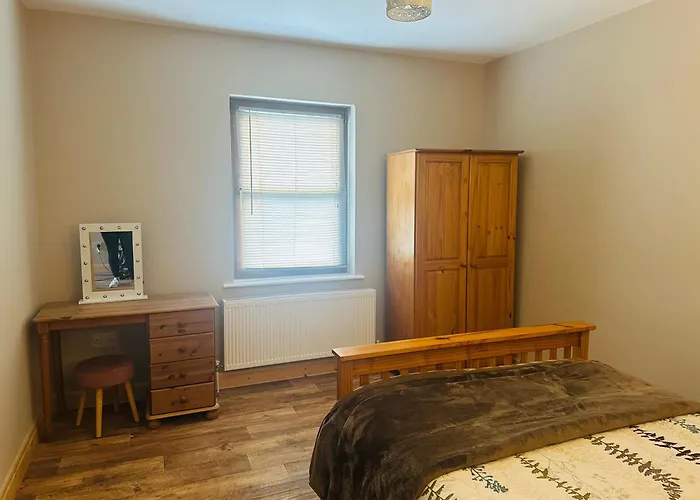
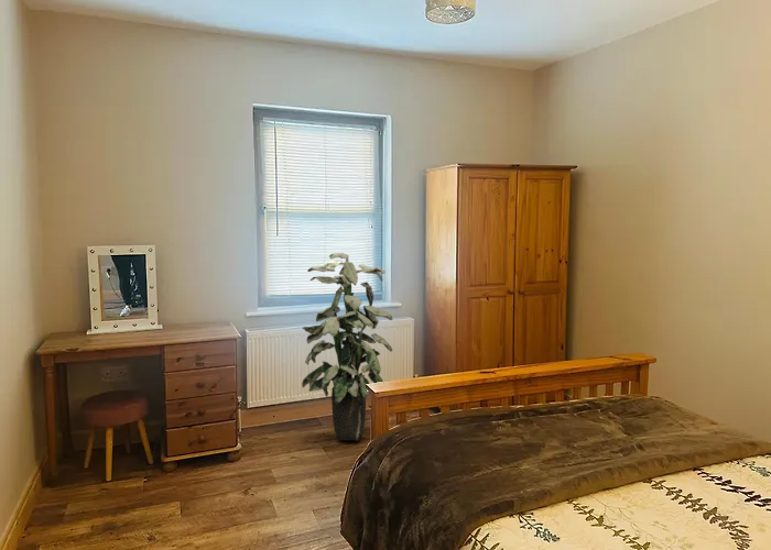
+ indoor plant [301,252,394,441]
